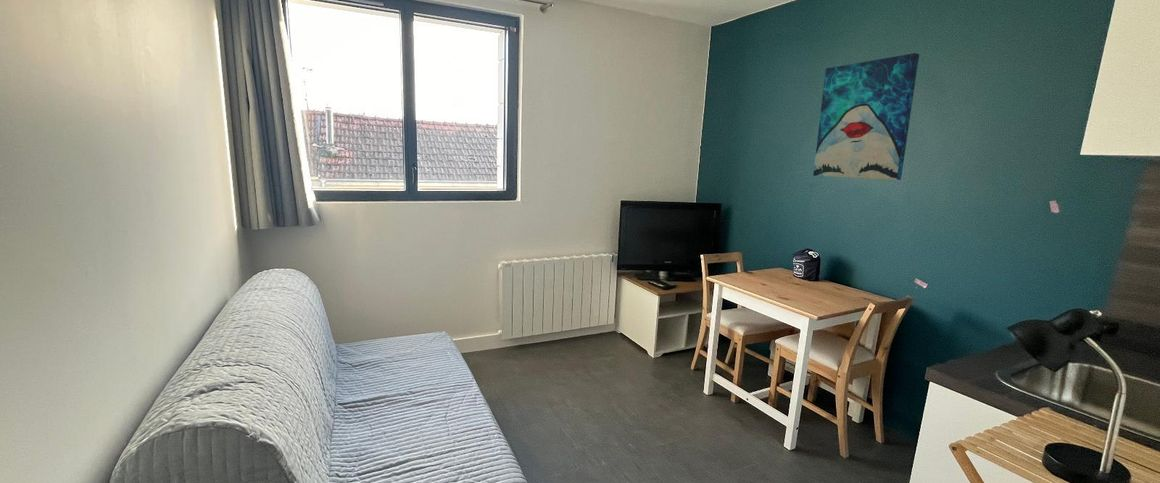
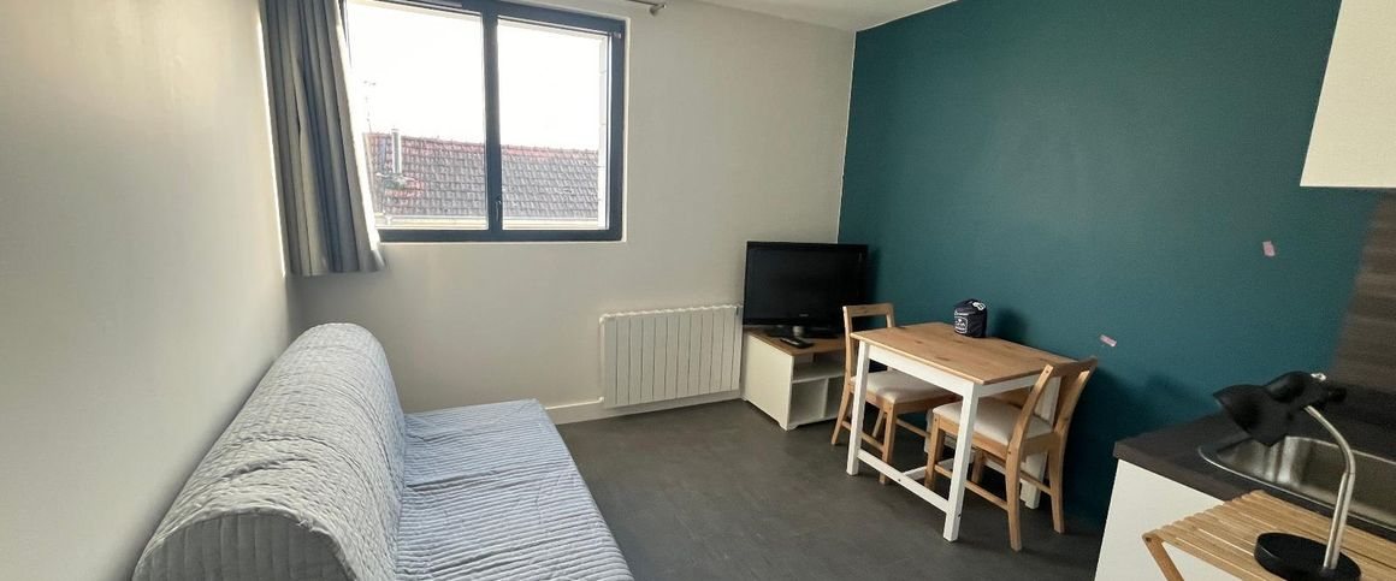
- wall art [812,52,920,181]
